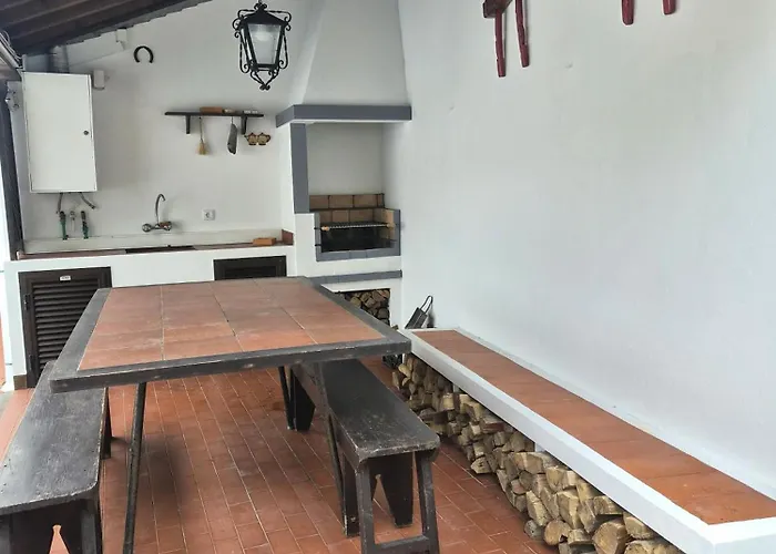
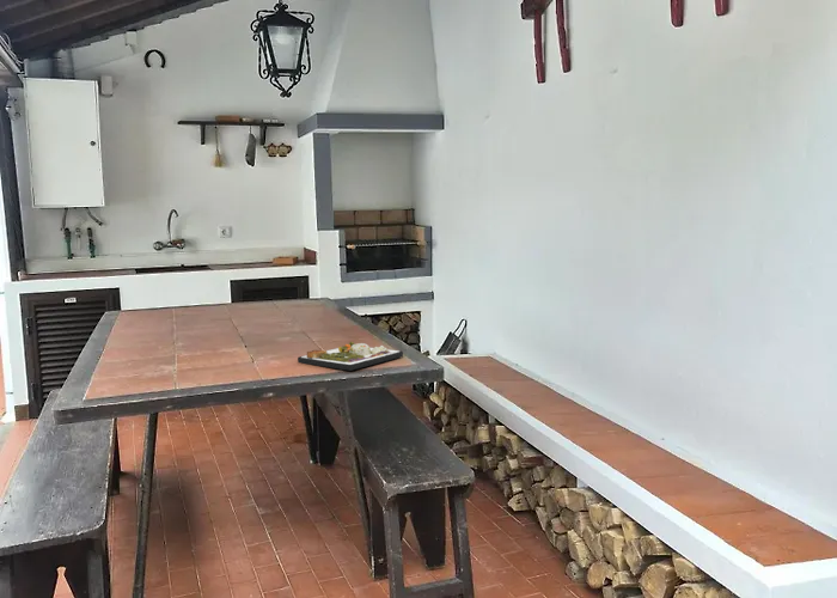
+ dinner plate [297,341,404,372]
